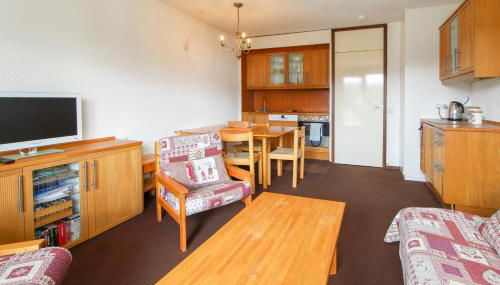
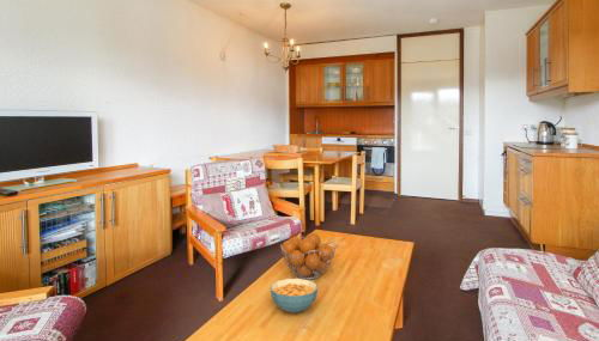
+ fruit basket [279,232,338,280]
+ cereal bowl [270,278,319,313]
